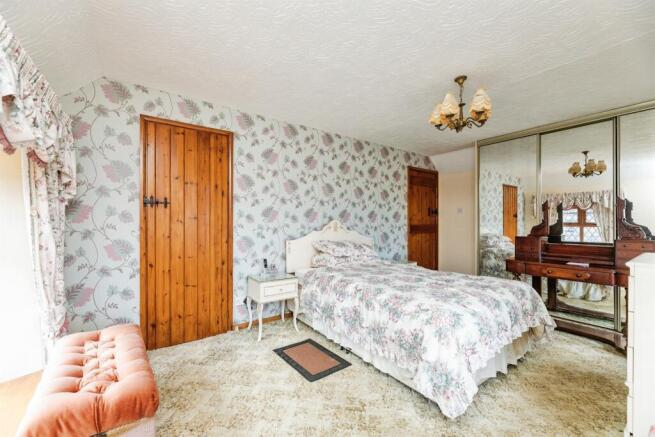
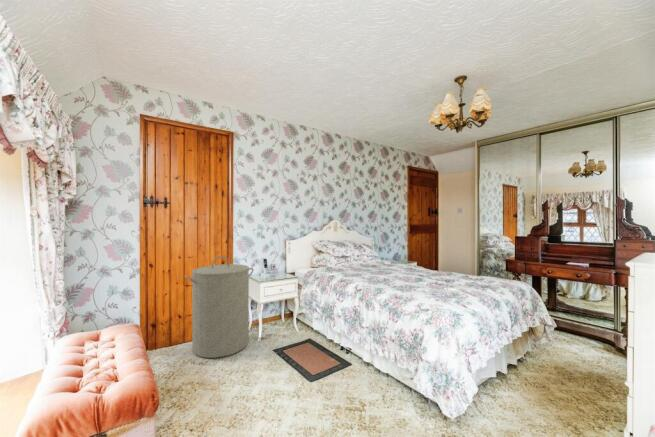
+ laundry hamper [184,255,255,359]
